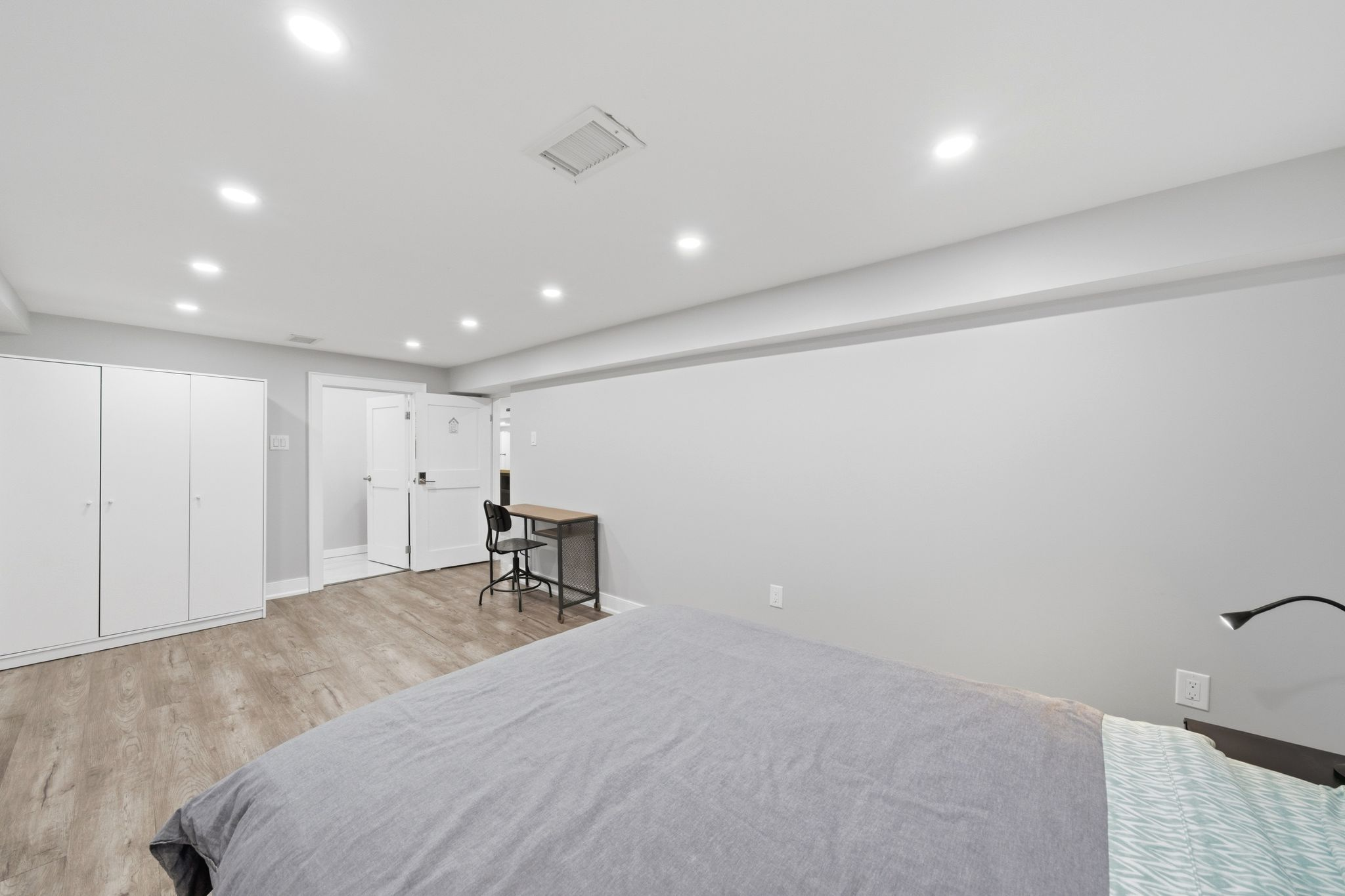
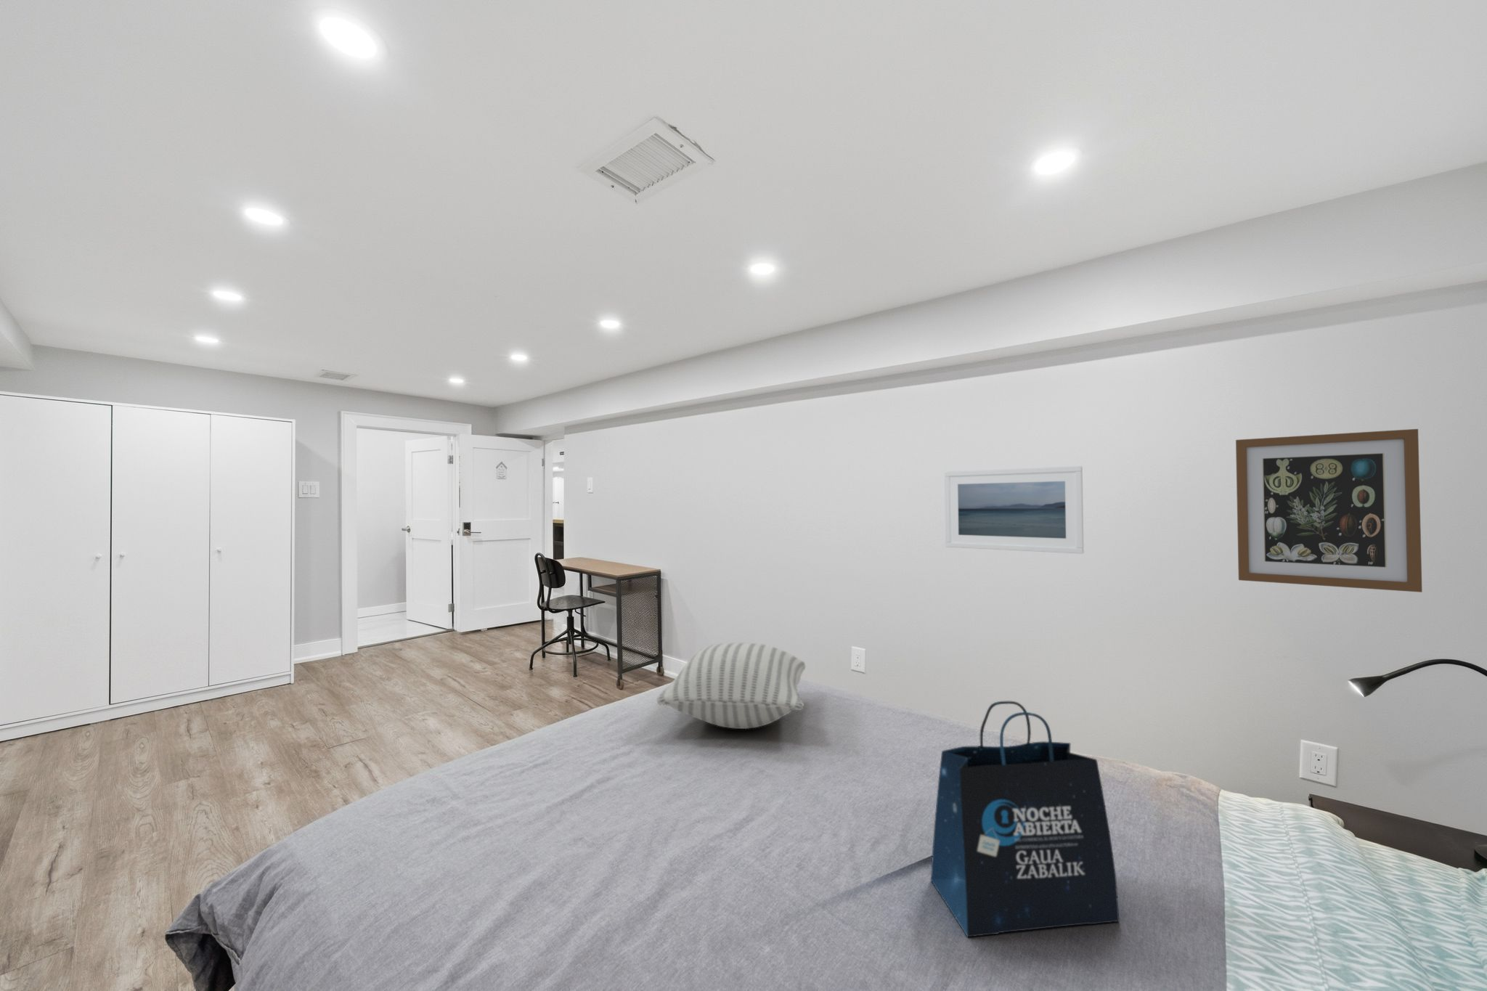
+ wall art [1235,428,1423,593]
+ pillow [657,643,806,730]
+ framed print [944,466,1085,554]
+ tote bag [930,700,1120,938]
